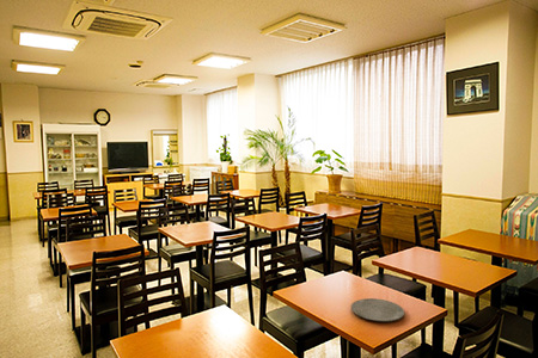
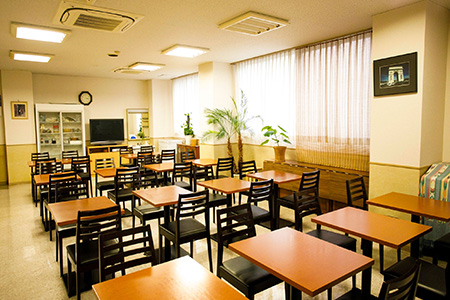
- plate [350,297,405,322]
